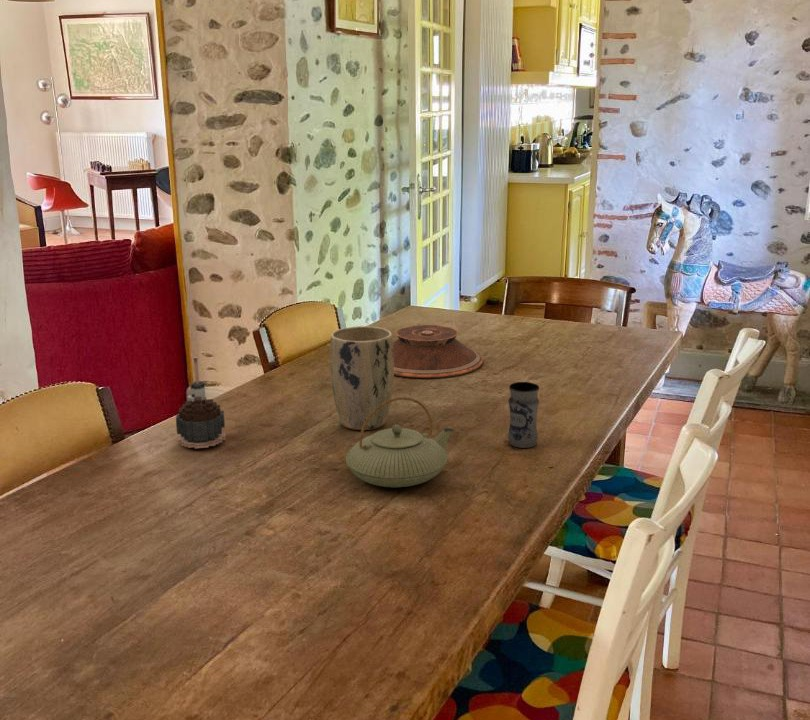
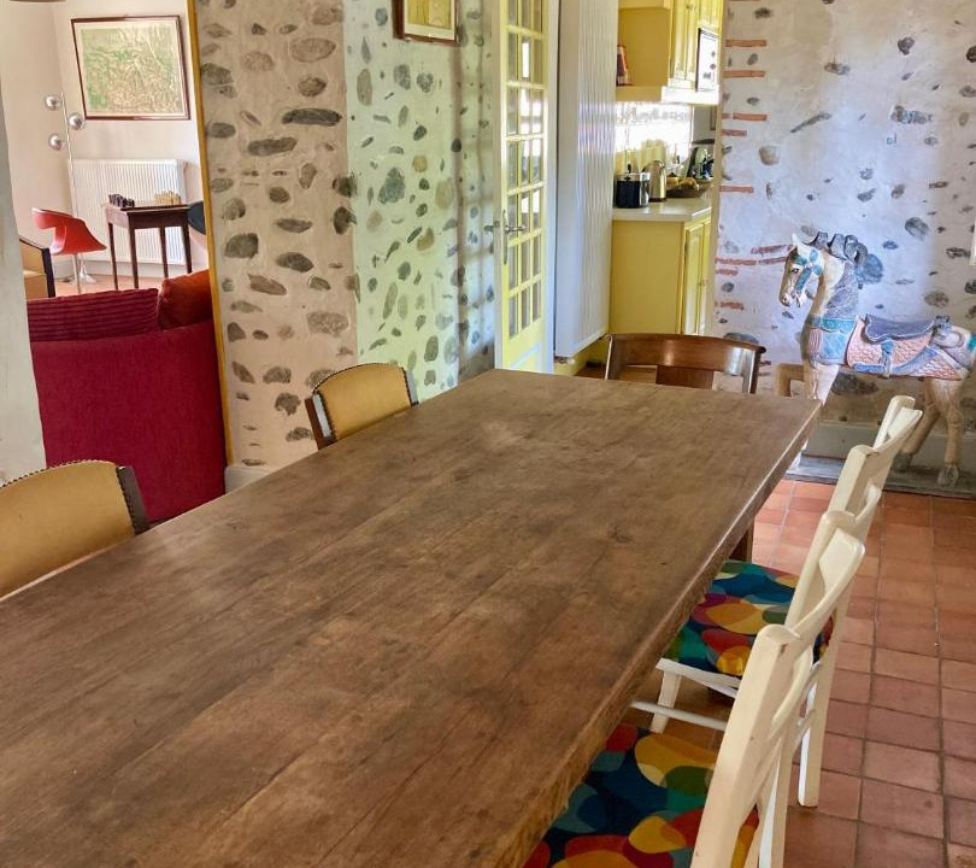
- plate [393,324,484,380]
- candle [175,356,227,449]
- plant pot [329,325,395,431]
- jar [507,381,540,449]
- teapot [345,396,455,488]
